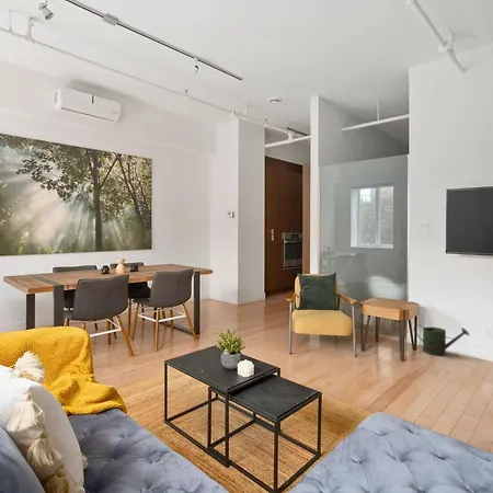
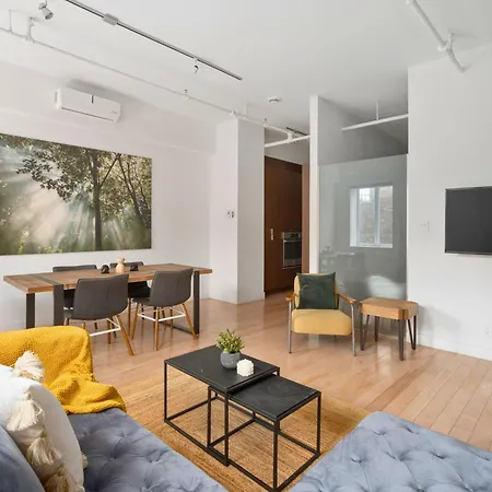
- watering can [412,324,471,356]
